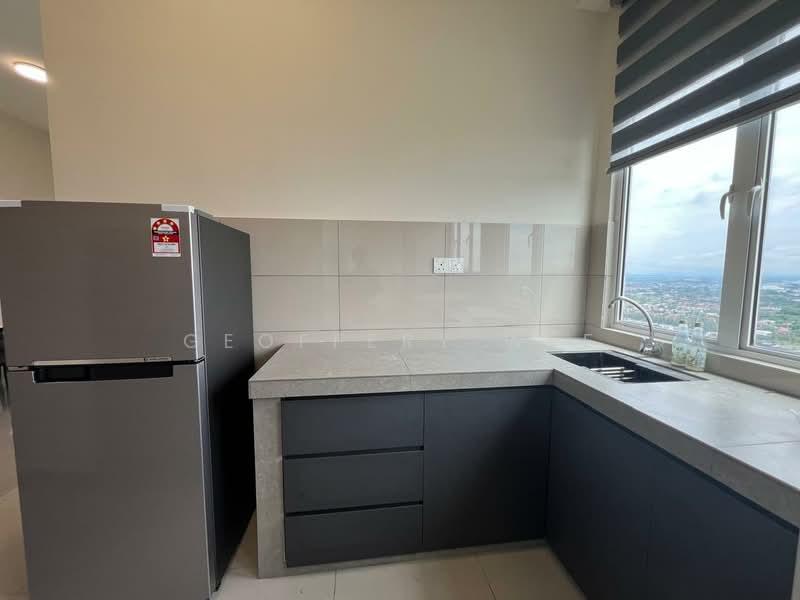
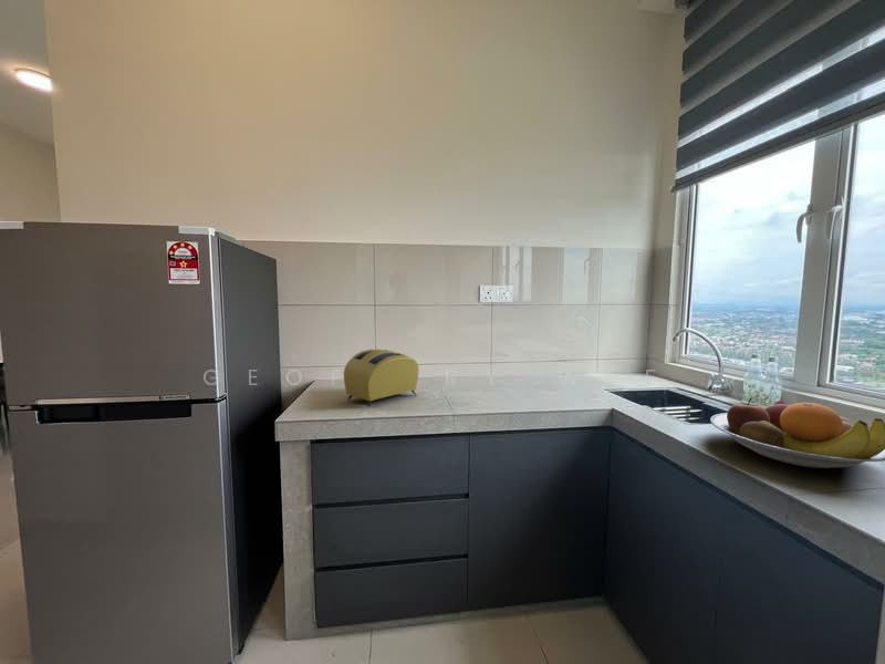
+ toaster [343,349,420,408]
+ fruit bowl [709,396,885,469]
